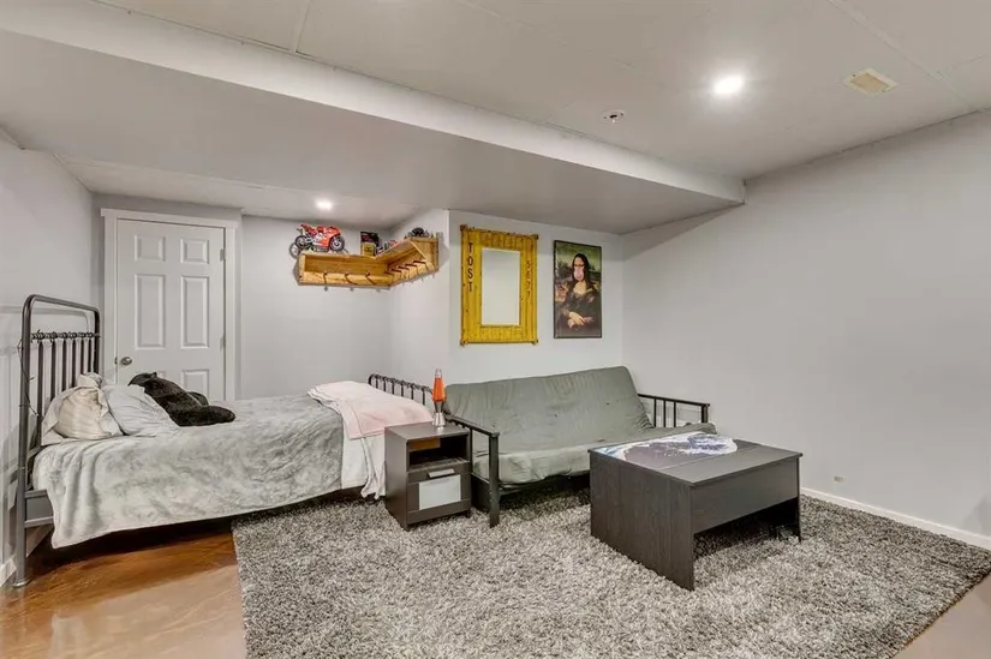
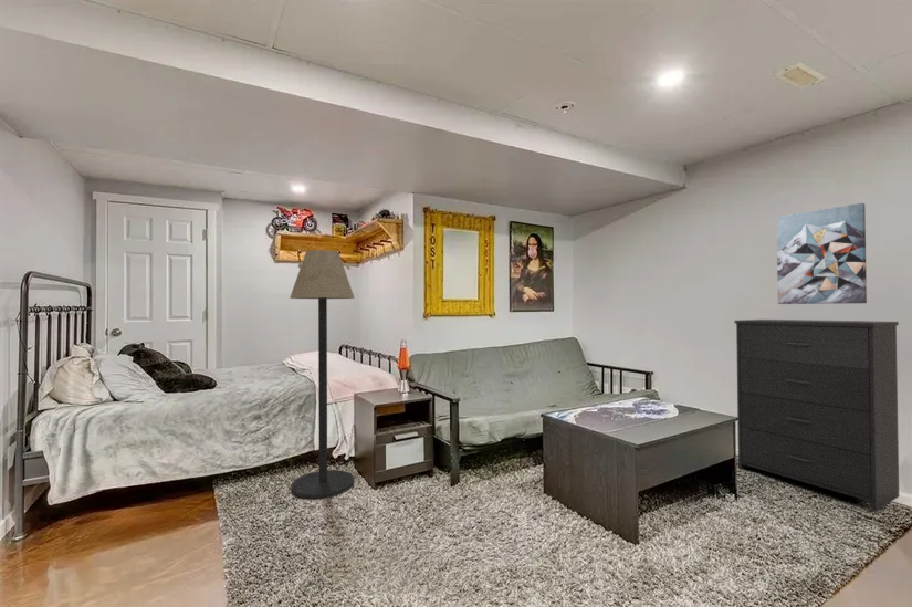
+ wall art [776,202,868,305]
+ dresser [734,318,900,513]
+ floor lamp [289,249,356,500]
